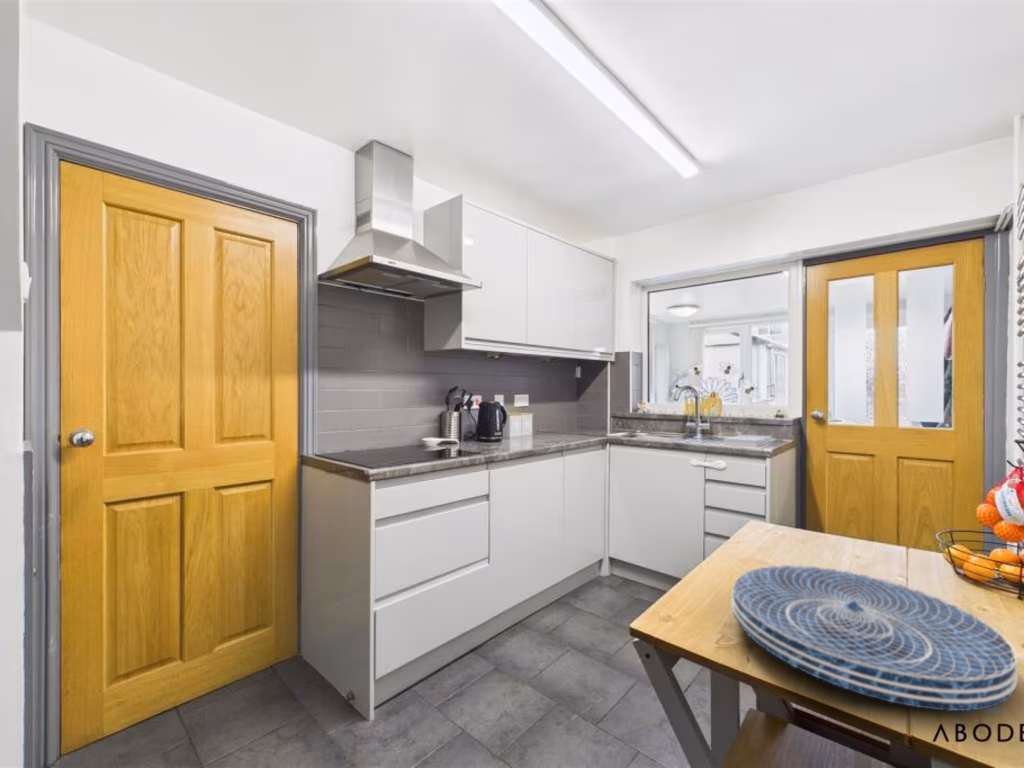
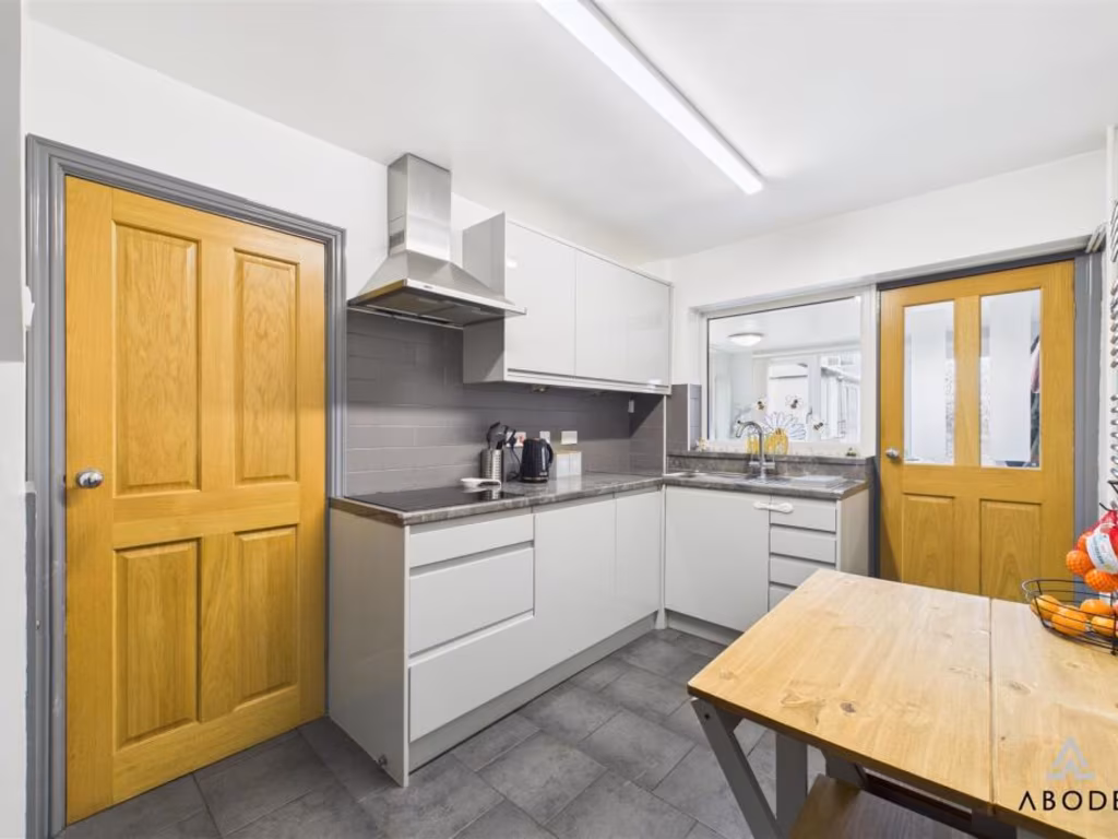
- placemat [730,564,1019,712]
